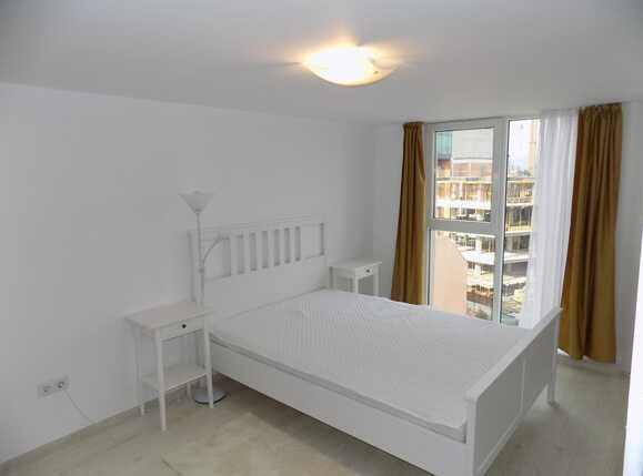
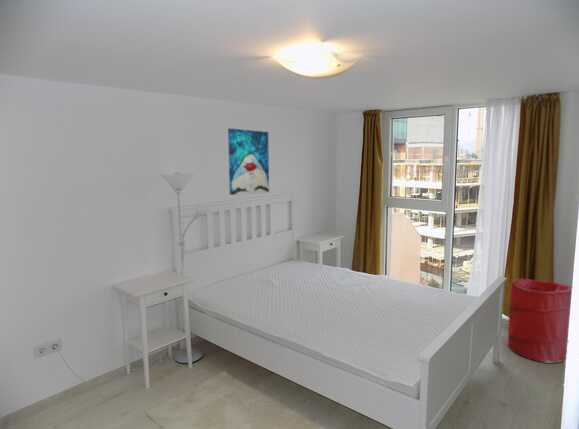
+ laundry hamper [507,278,572,364]
+ wall art [227,127,270,196]
